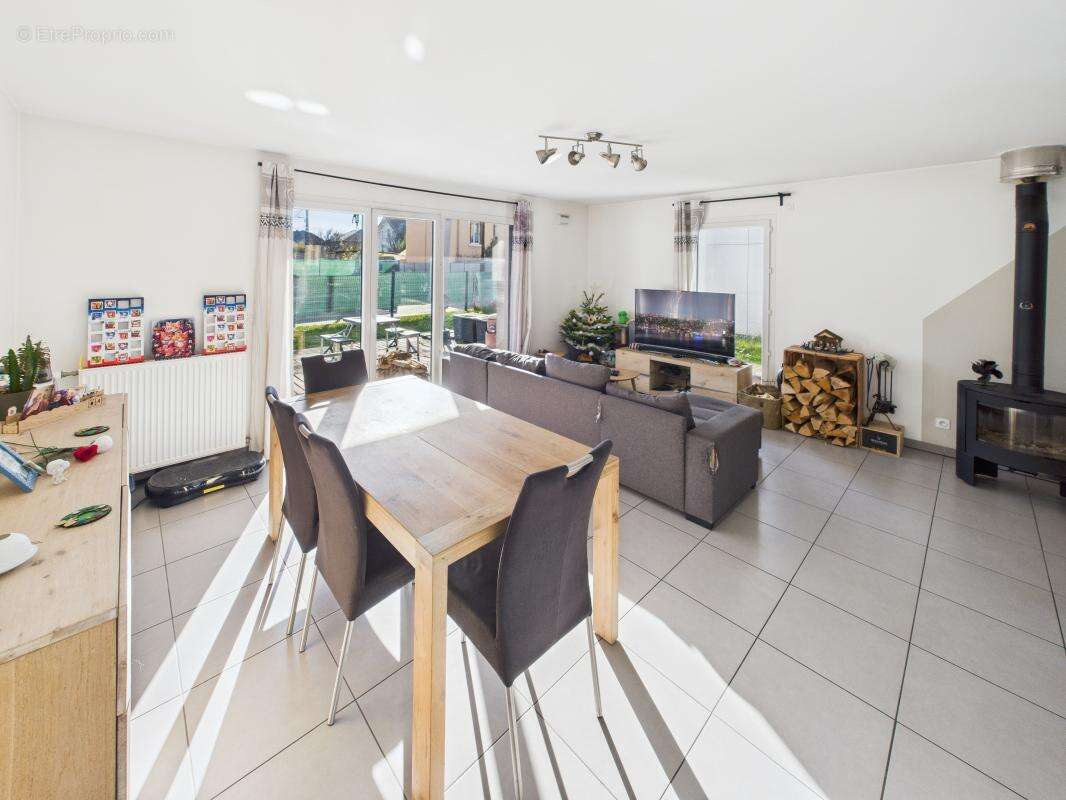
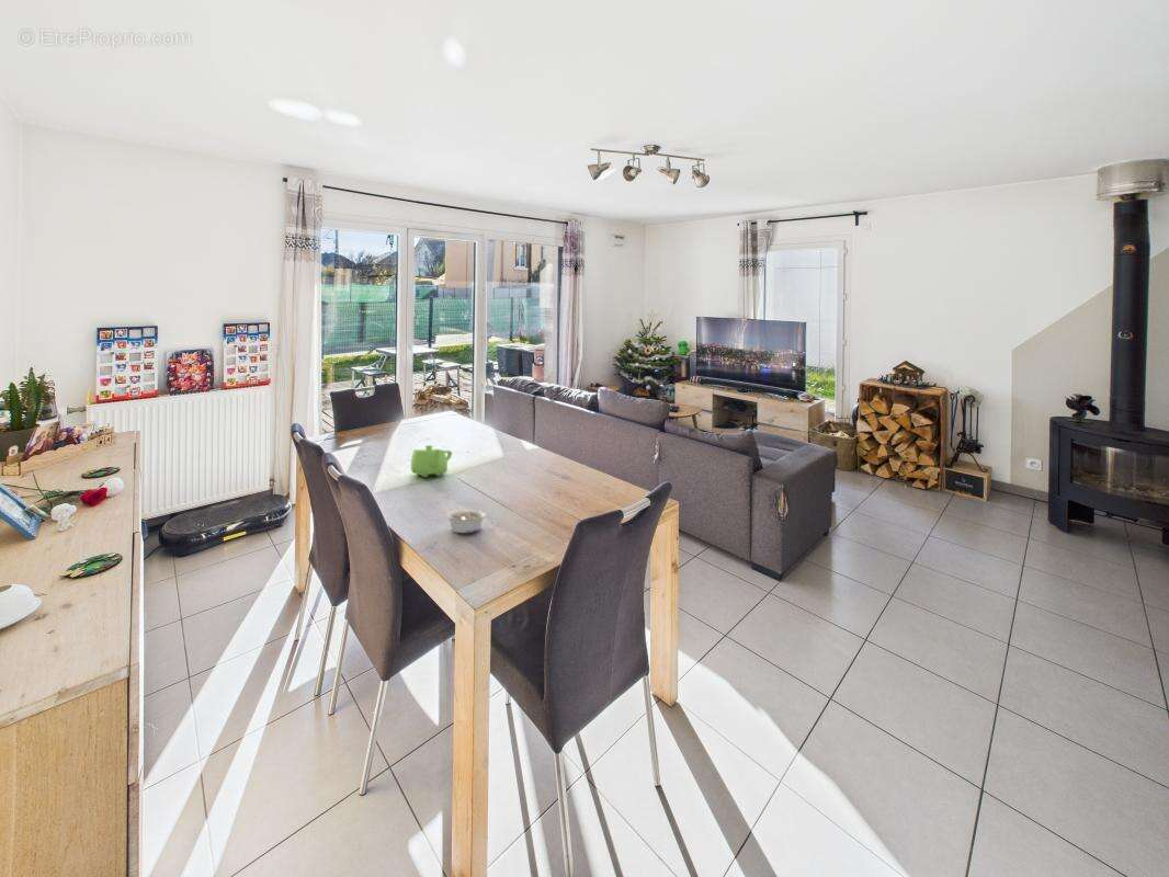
+ teapot [409,444,453,478]
+ legume [444,510,488,534]
